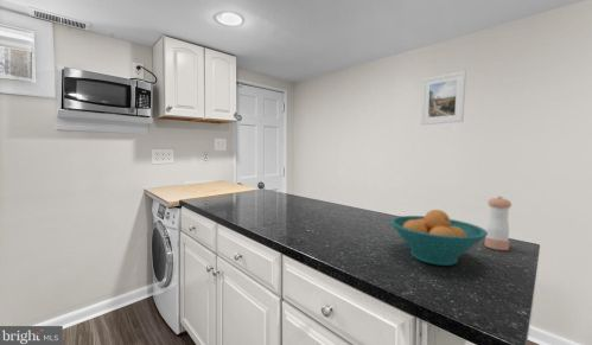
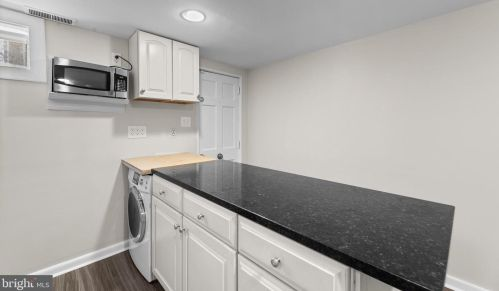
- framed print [420,70,467,126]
- pepper shaker [484,194,513,251]
- fruit bowl [389,209,488,267]
